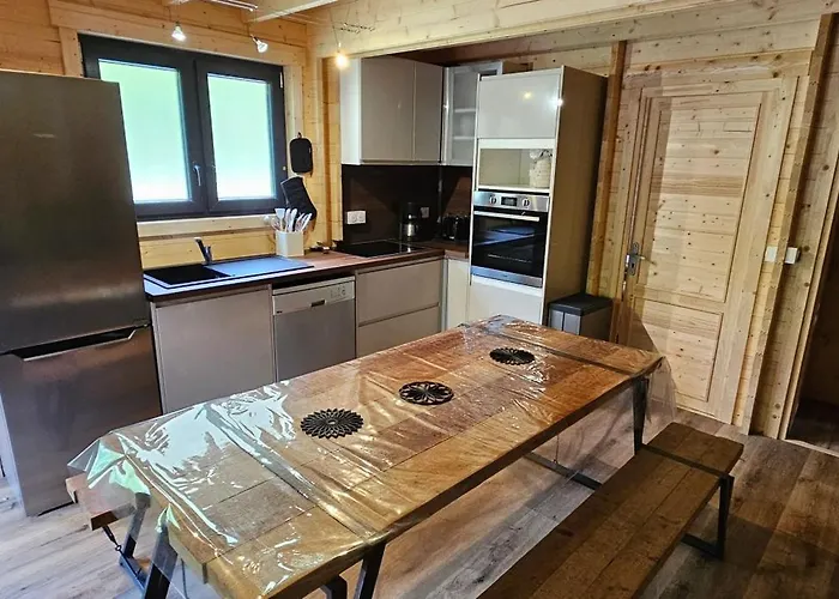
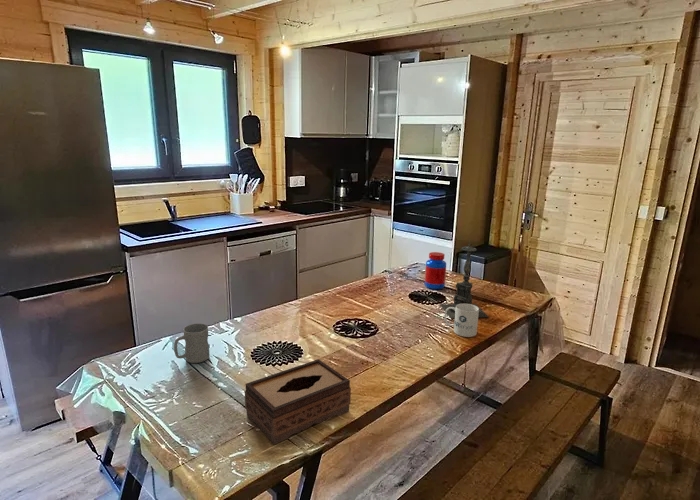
+ mug [173,322,211,364]
+ jar [424,251,447,290]
+ mug [443,304,480,338]
+ tissue box [244,358,352,445]
+ candle holder [439,240,489,319]
